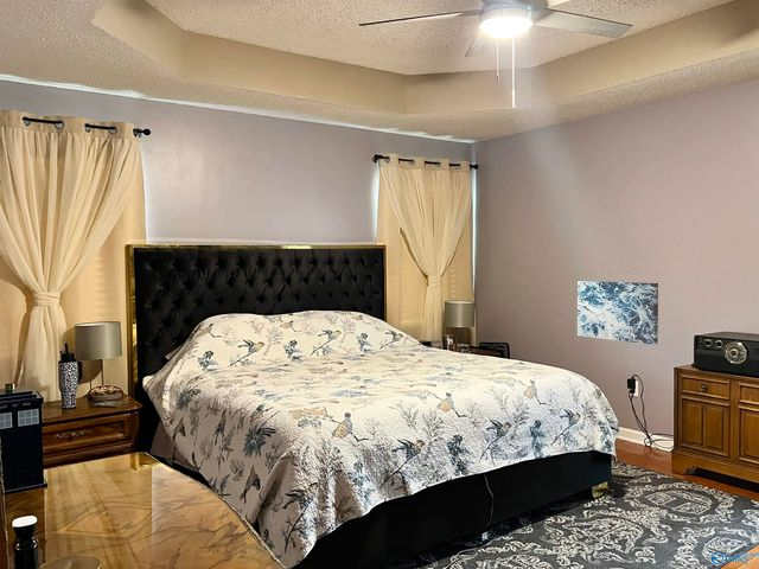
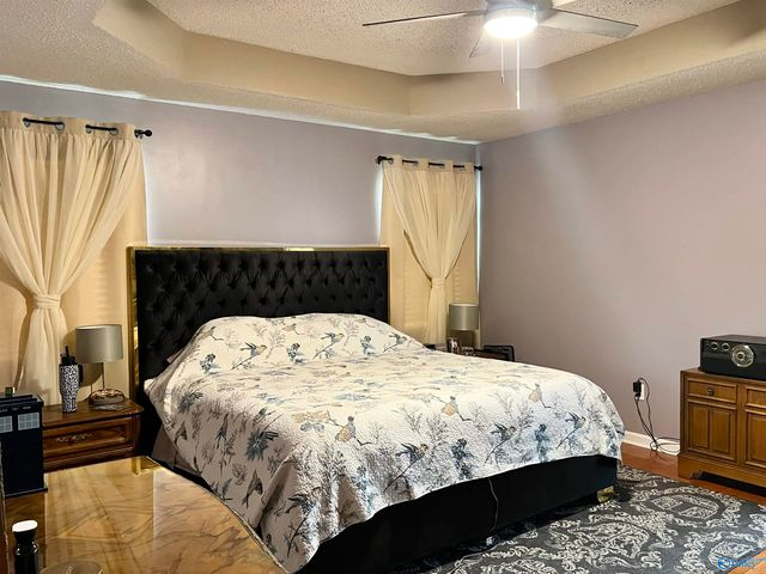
- wall art [576,280,659,346]
